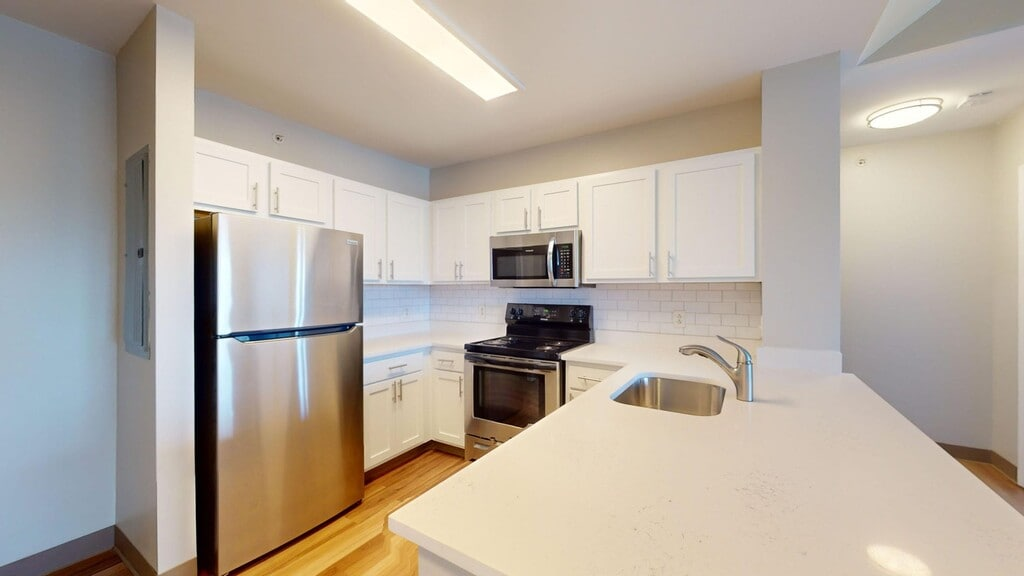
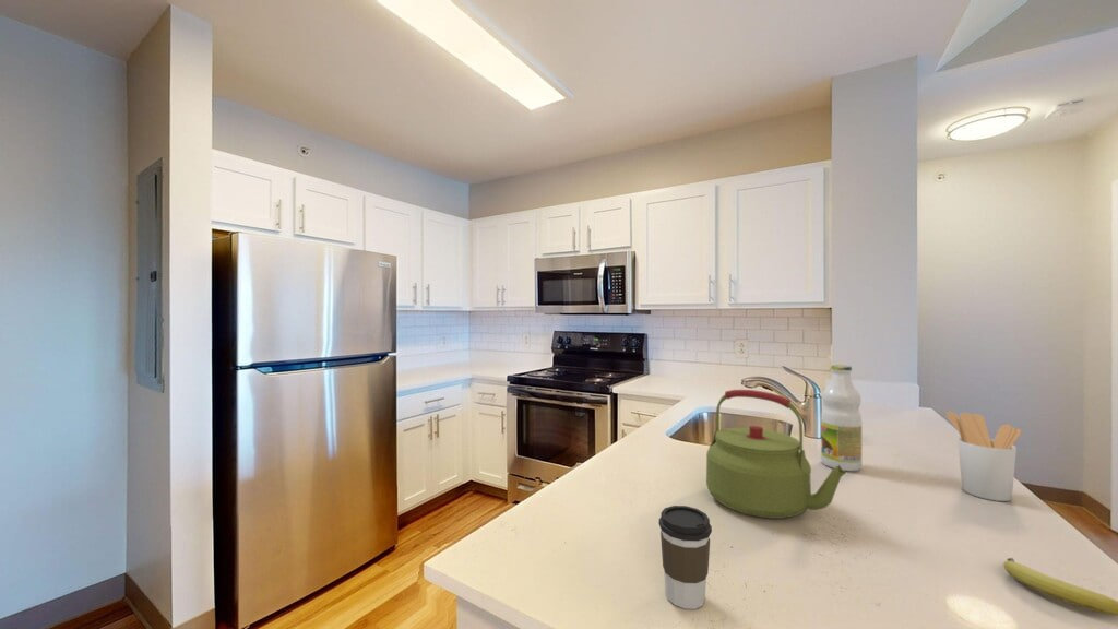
+ kettle [705,389,847,520]
+ fruit [1002,557,1118,617]
+ bottle [820,364,863,472]
+ coffee cup [657,505,713,610]
+ utensil holder [945,411,1023,502]
